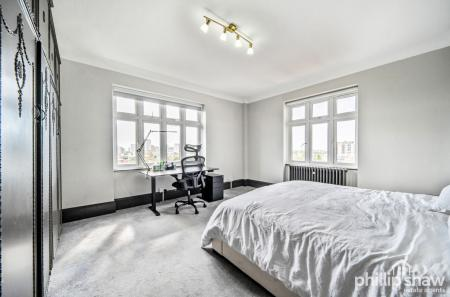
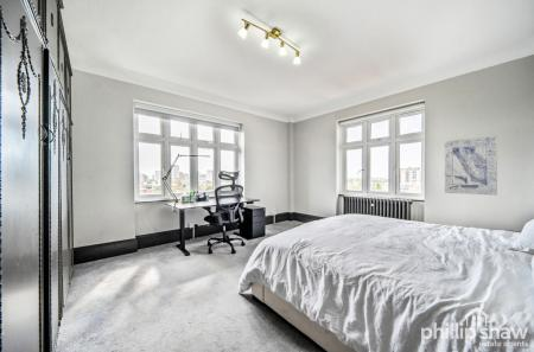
+ wall art [444,135,498,197]
